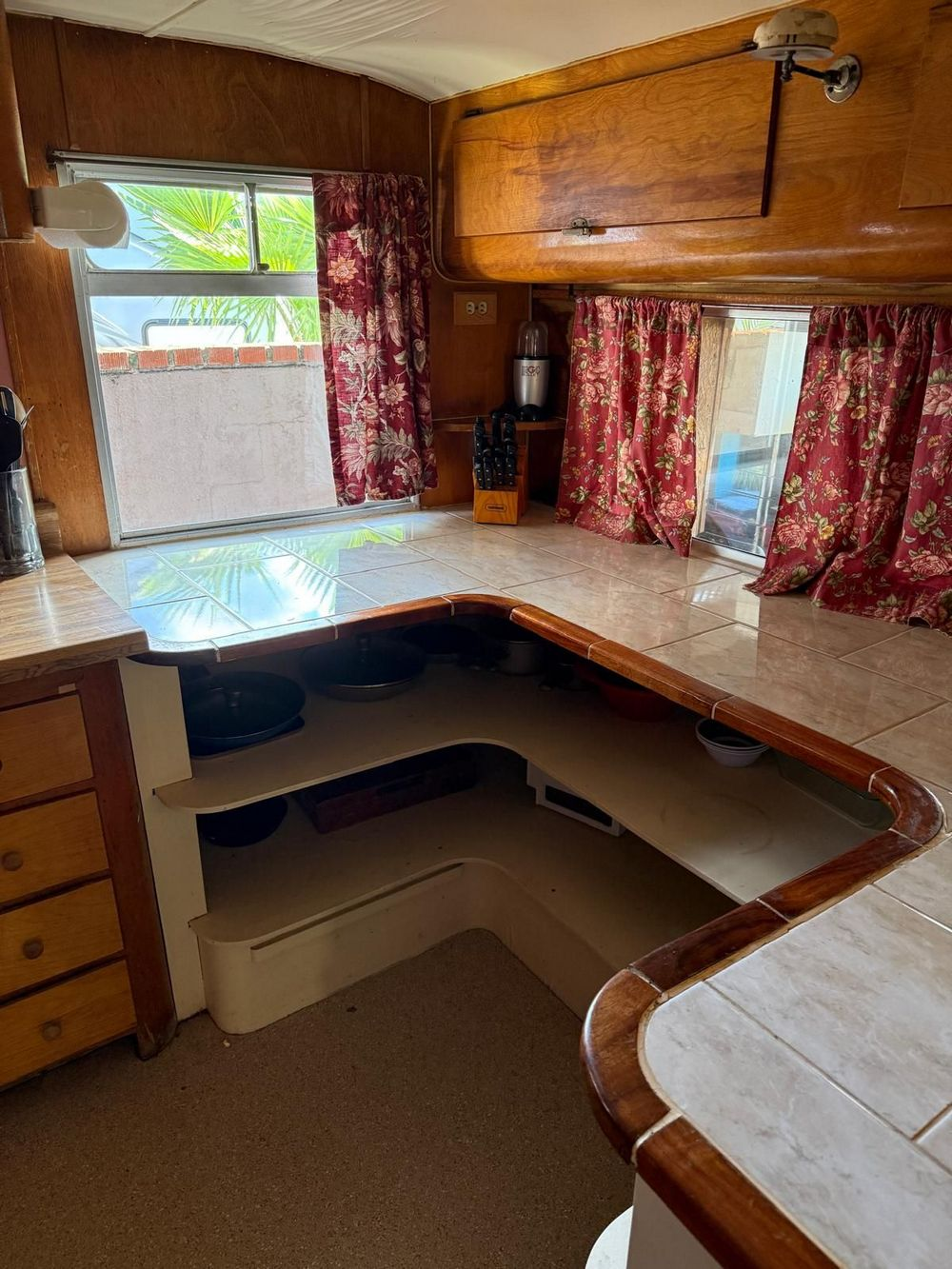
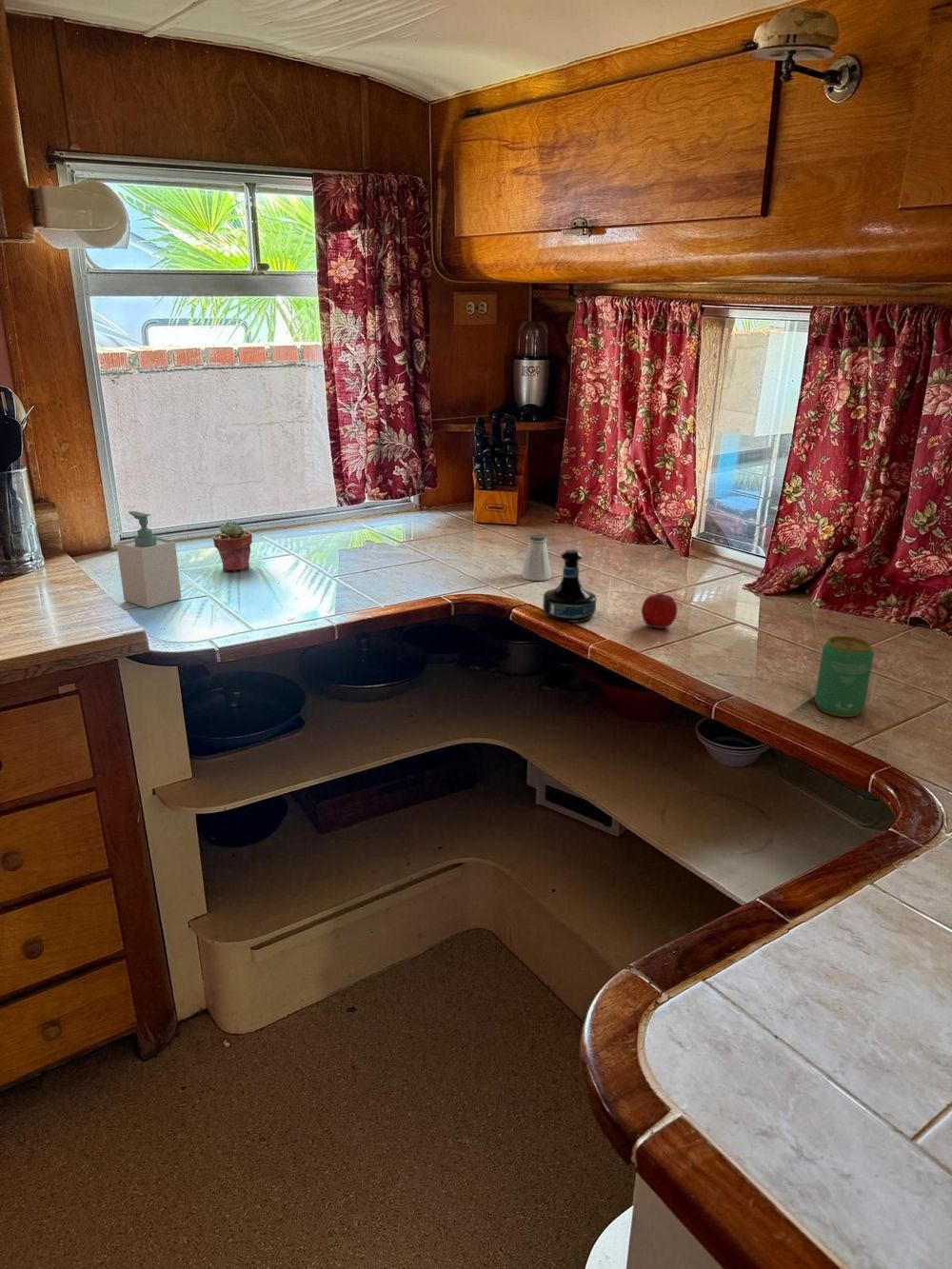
+ saltshaker [521,533,552,582]
+ apple [641,588,679,629]
+ beverage can [814,635,875,718]
+ potted succulent [212,520,253,572]
+ tequila bottle [542,549,598,624]
+ soap bottle [116,510,182,609]
